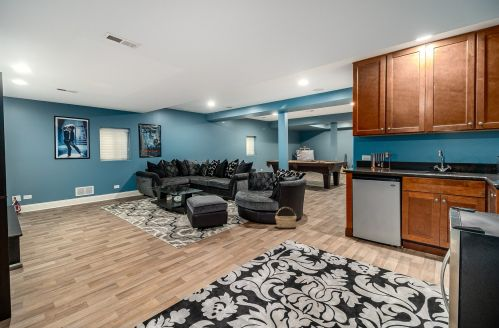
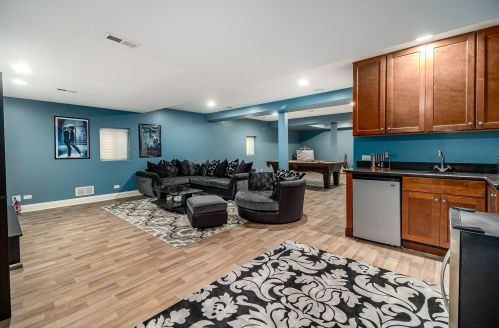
- basket [275,206,297,229]
